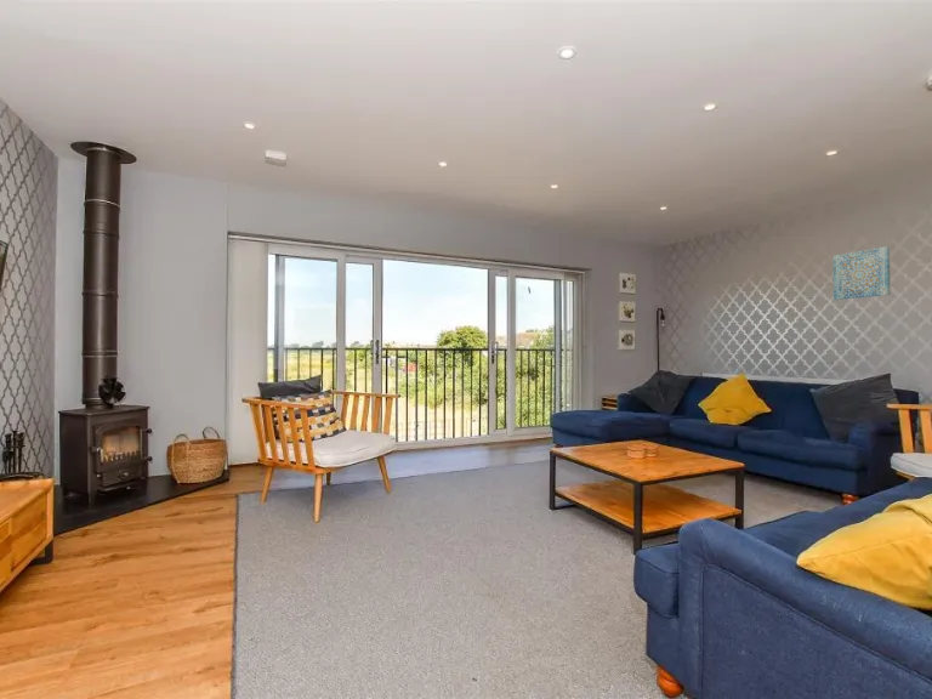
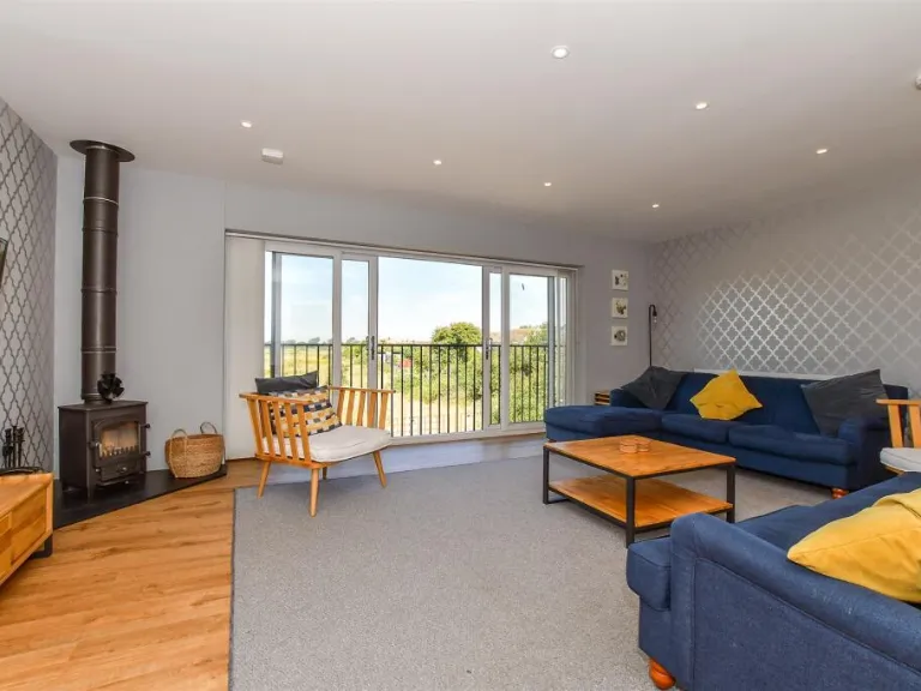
- wall art [832,245,891,301]
